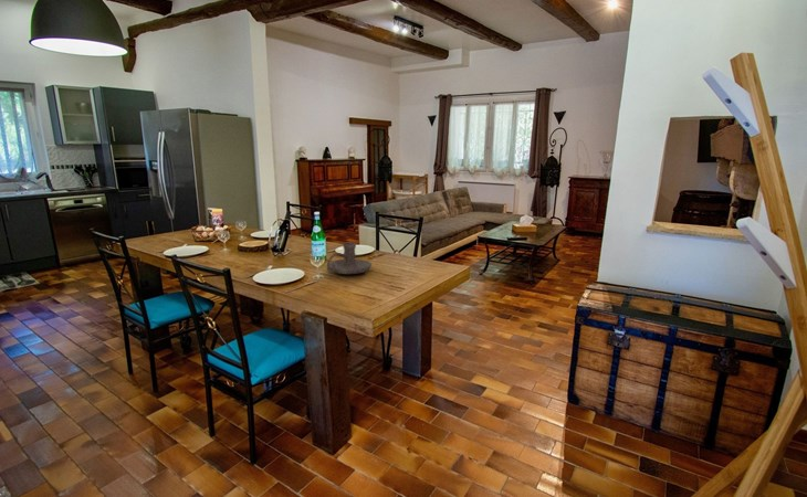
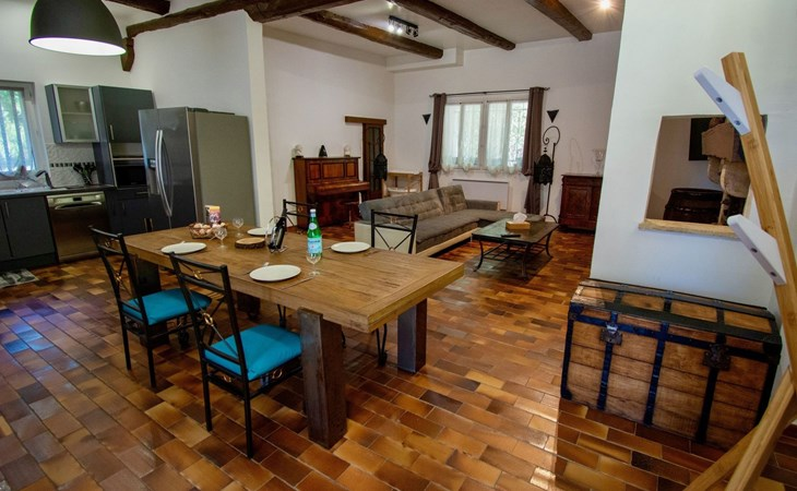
- candle holder [326,242,373,275]
